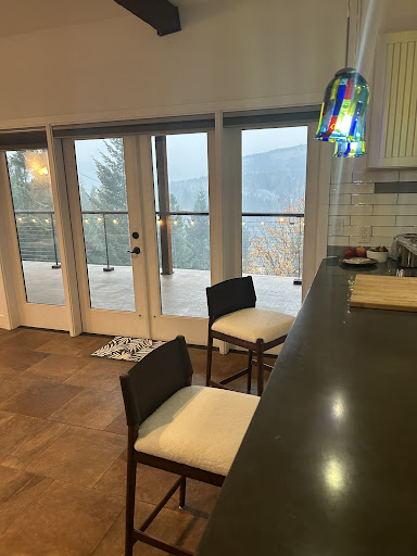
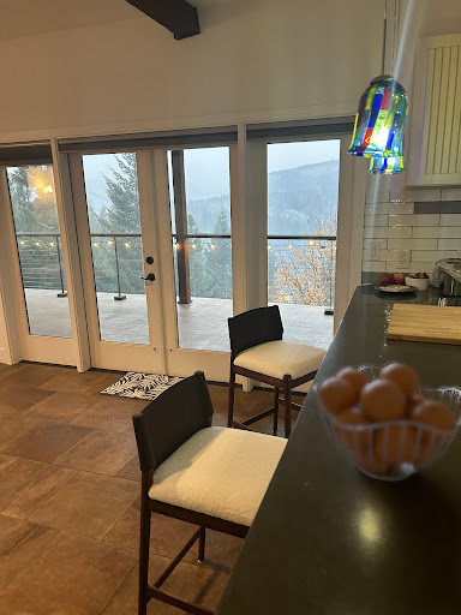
+ fruit basket [313,363,461,483]
